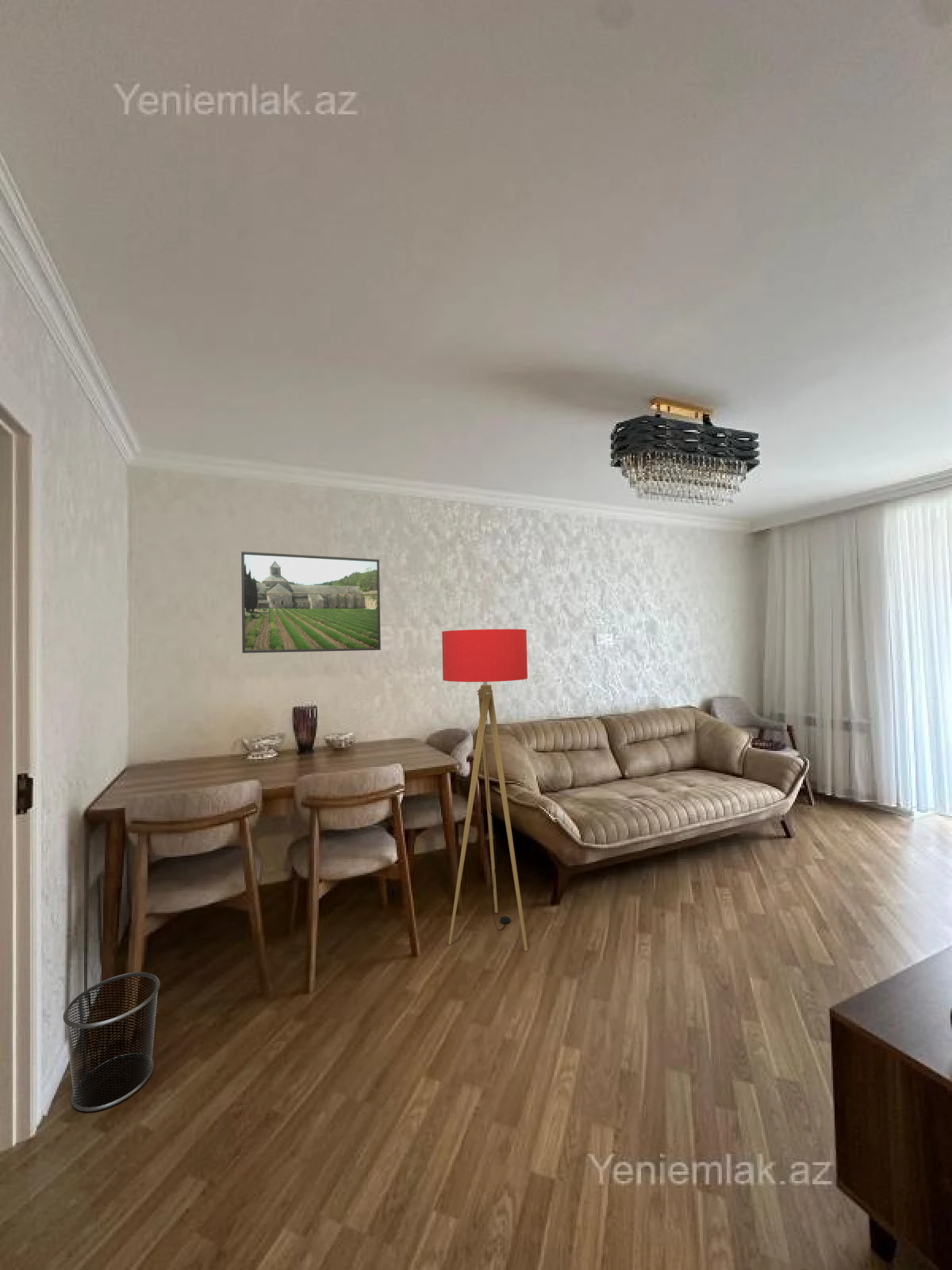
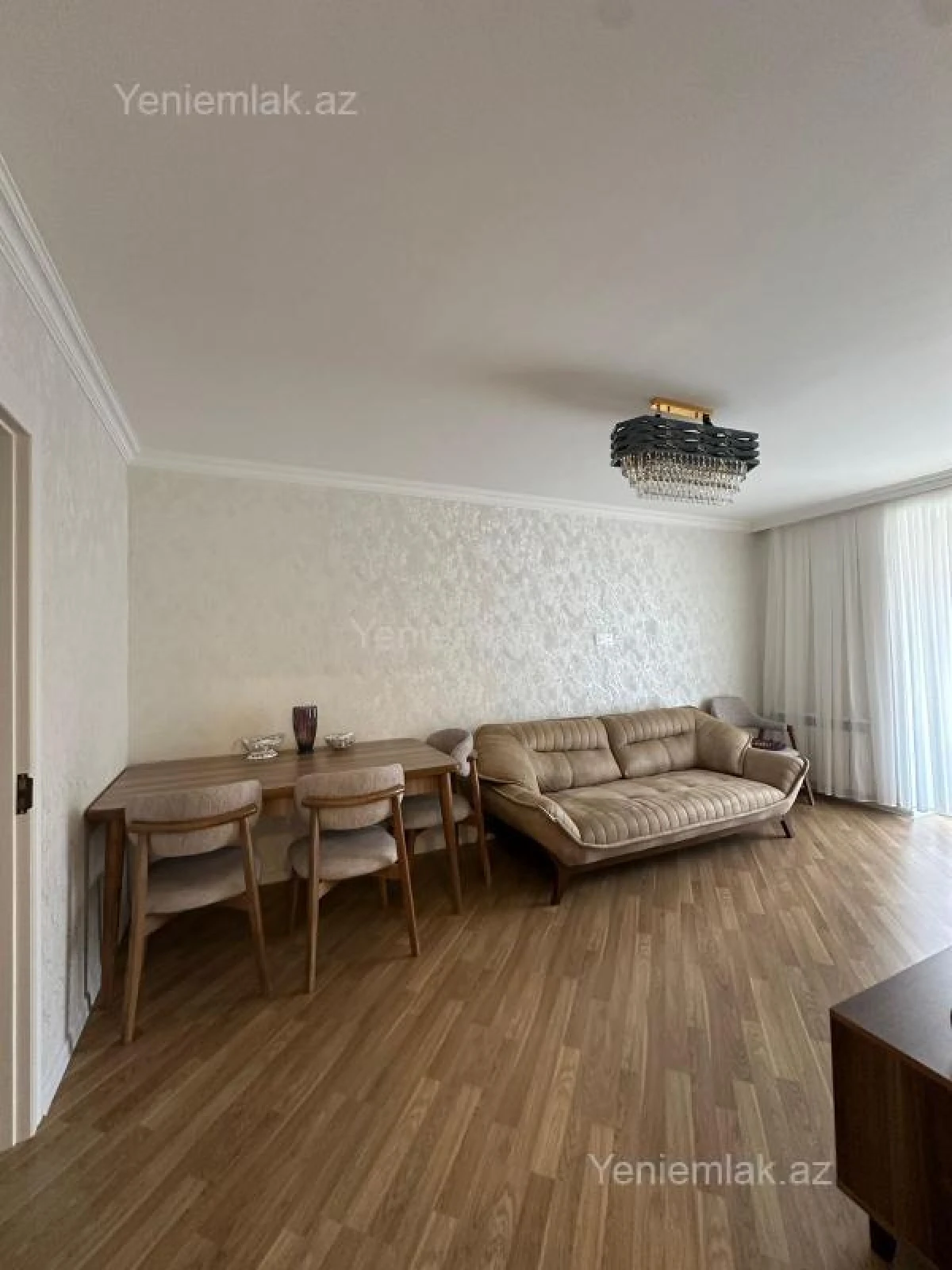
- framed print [240,551,382,654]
- floor lamp [441,629,528,952]
- waste bin [63,972,161,1112]
